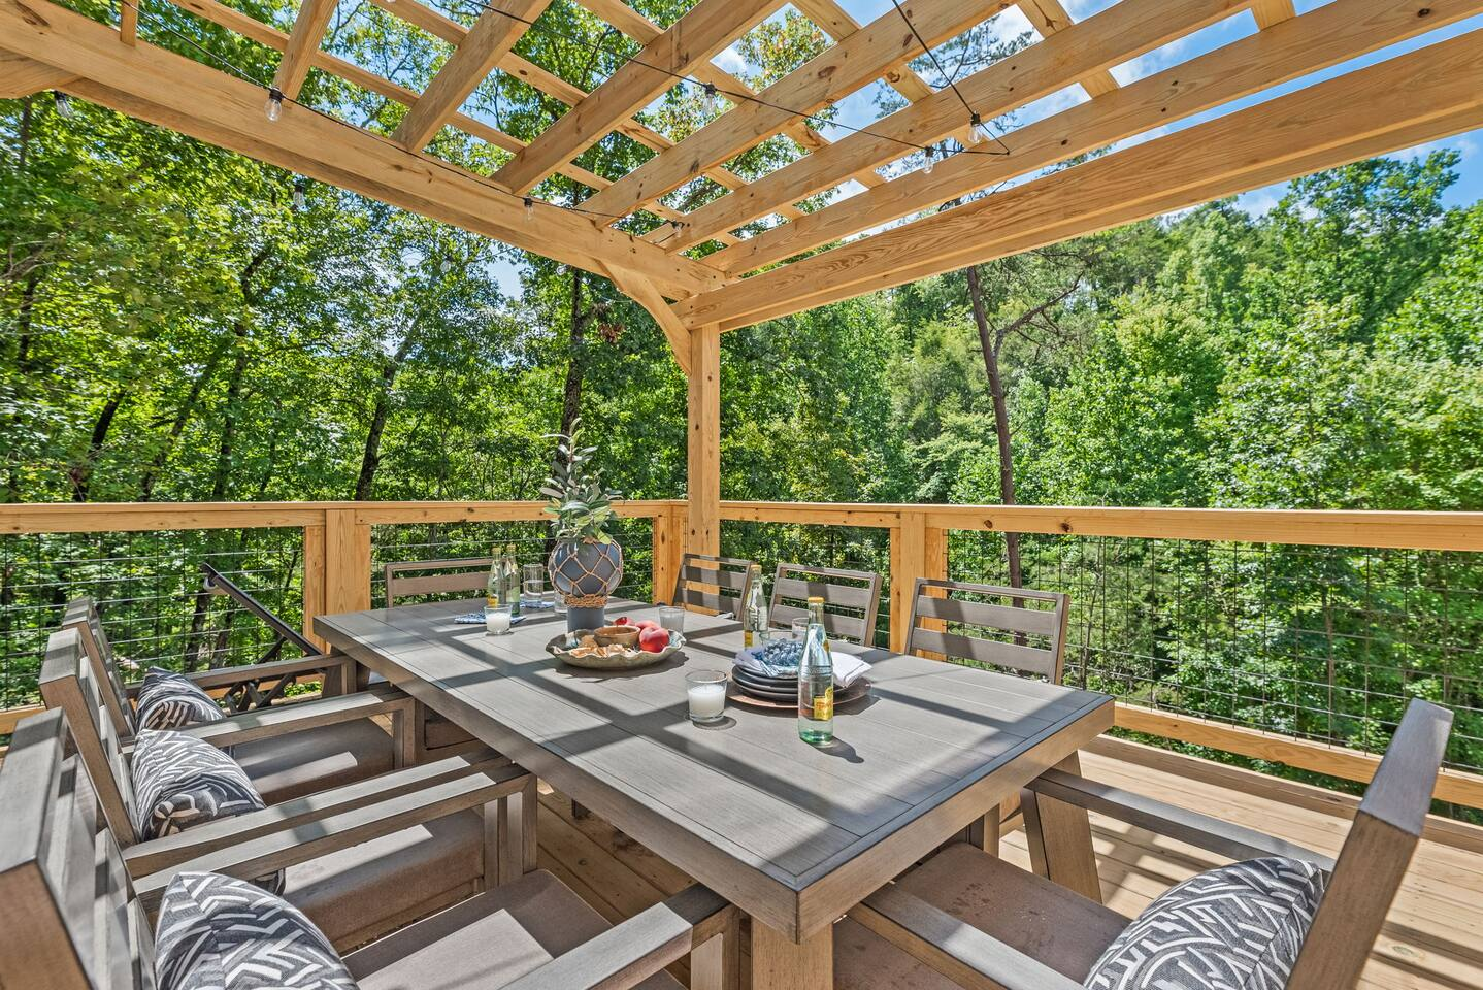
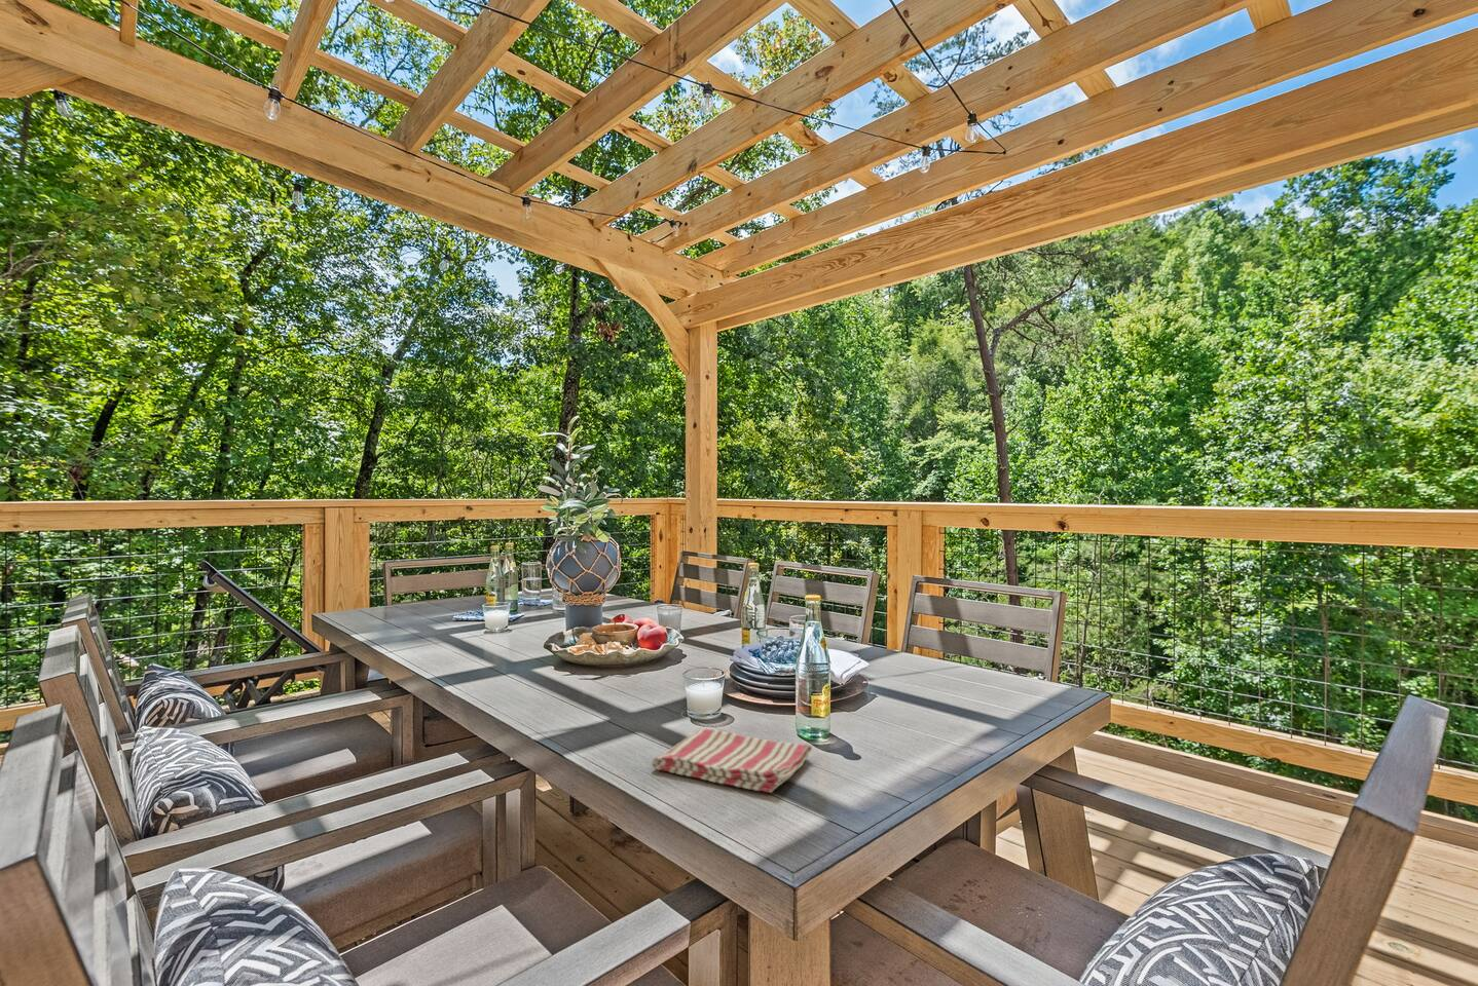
+ dish towel [651,727,813,793]
